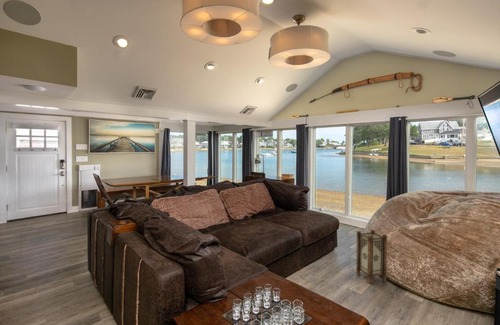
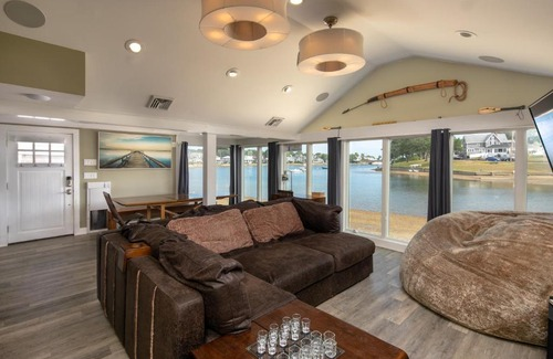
- lantern [355,229,388,284]
